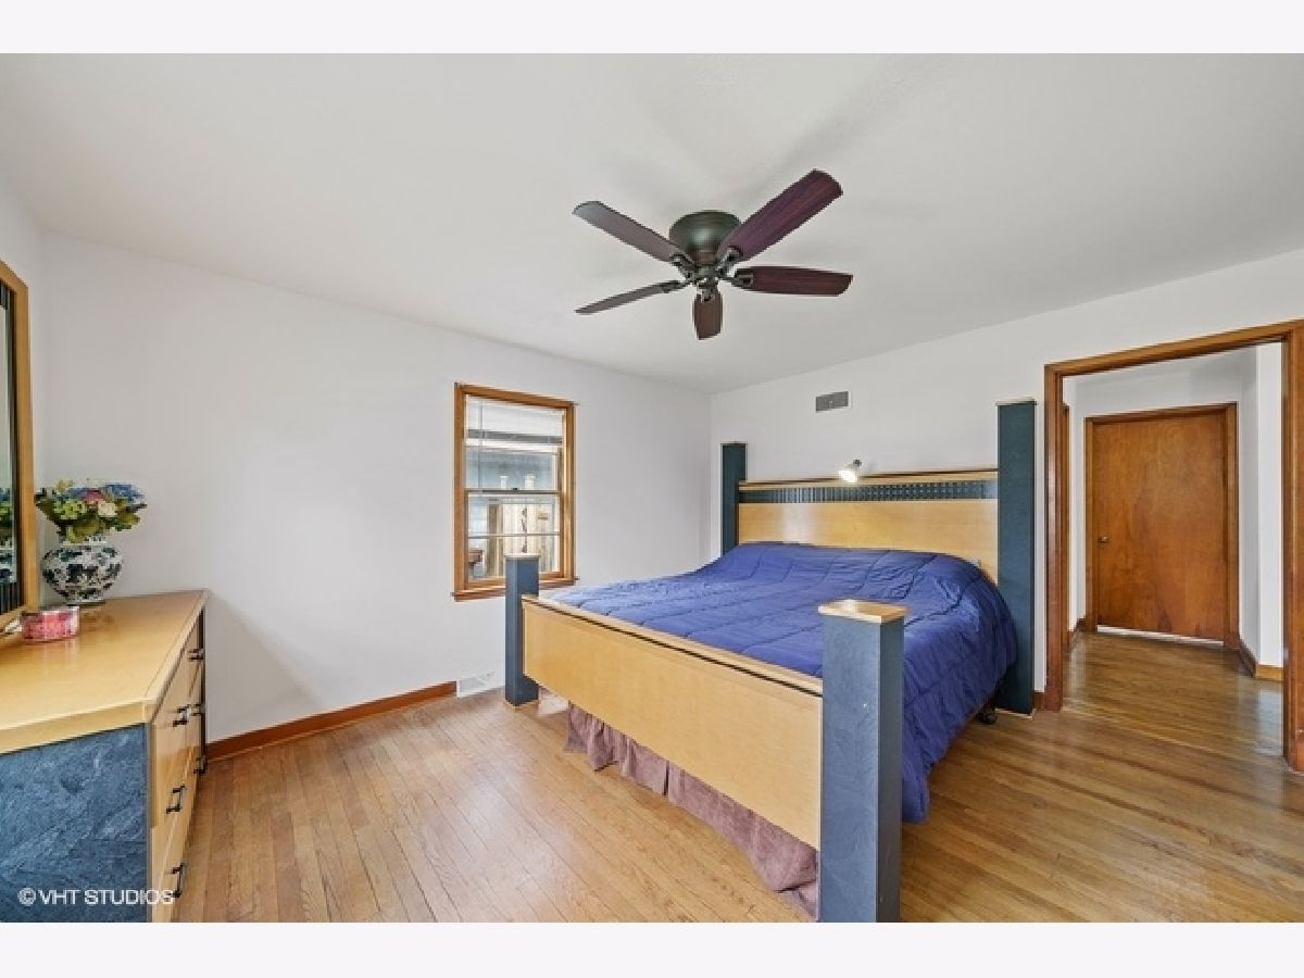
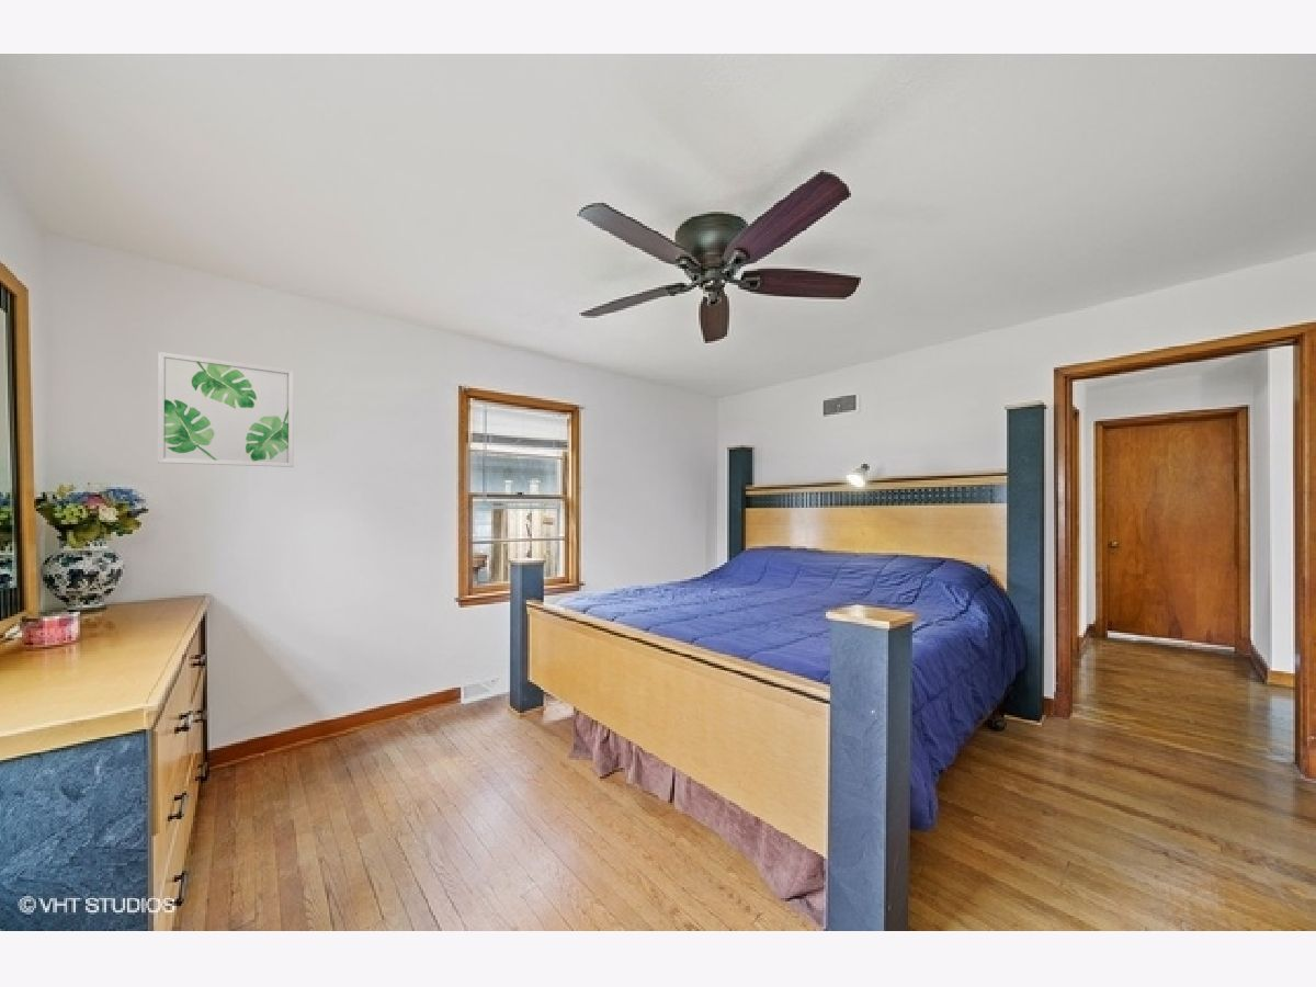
+ wall art [157,351,295,468]
